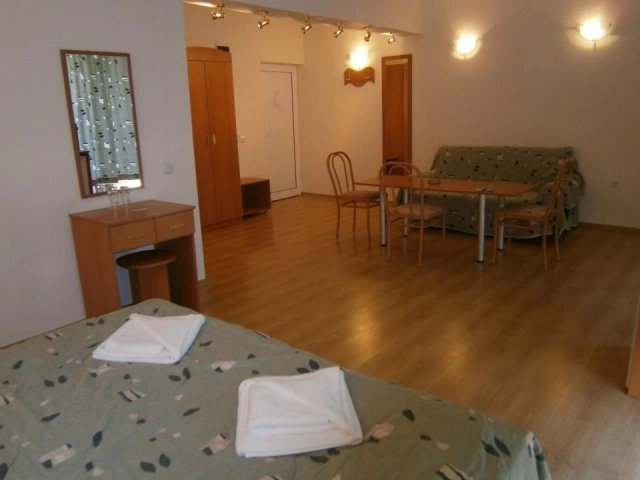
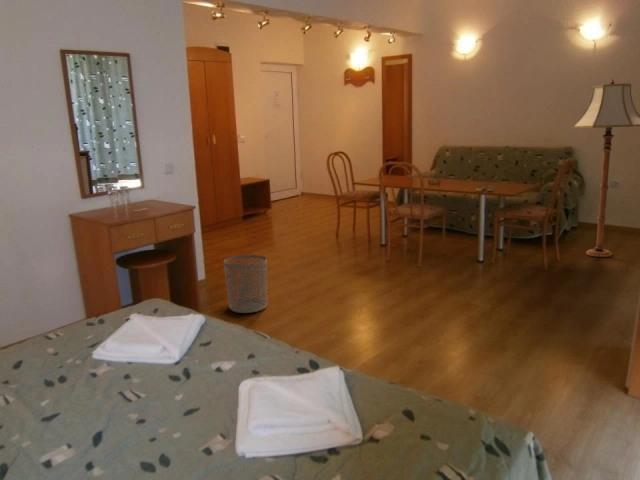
+ floor lamp [571,78,640,258]
+ waste bin [223,254,268,314]
